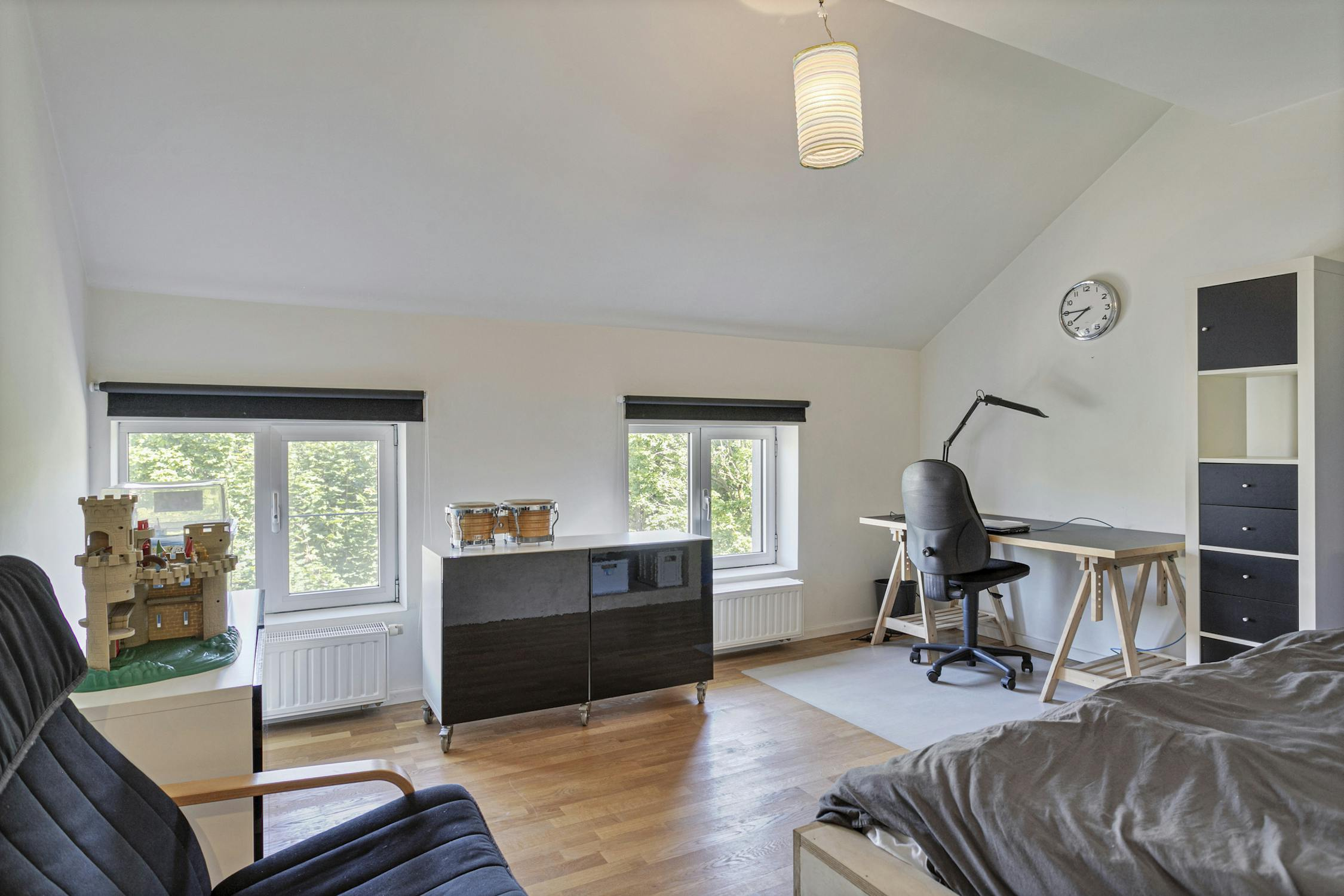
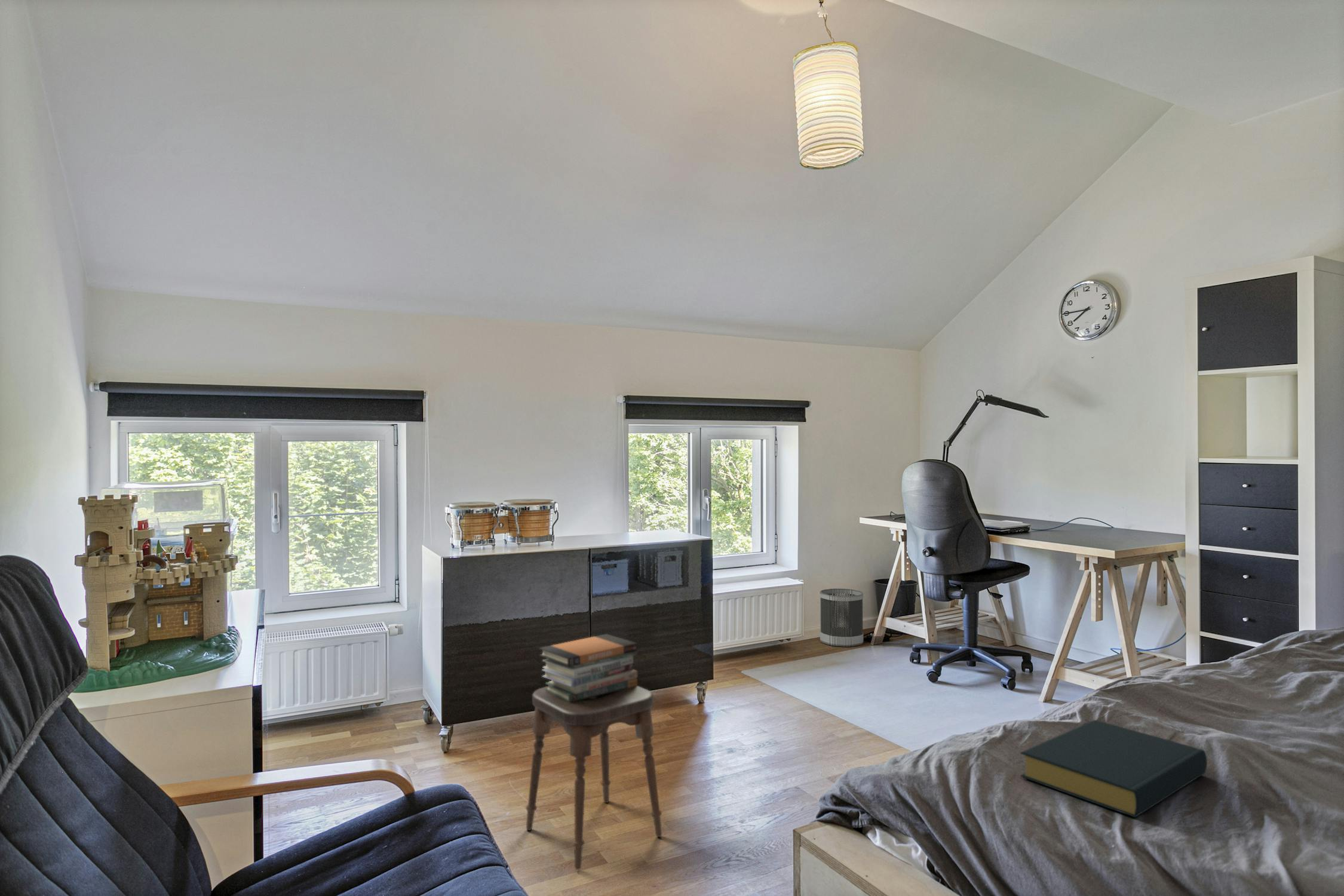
+ wastebasket [819,588,864,648]
+ hardback book [1019,719,1208,818]
+ stool [526,685,662,870]
+ book stack [539,633,638,702]
